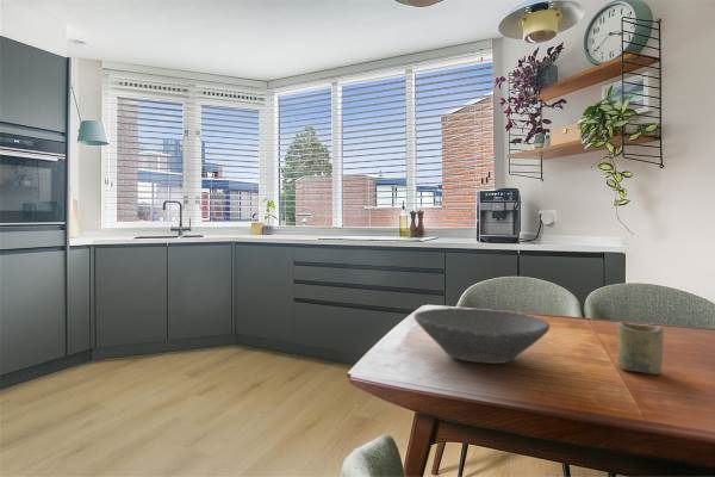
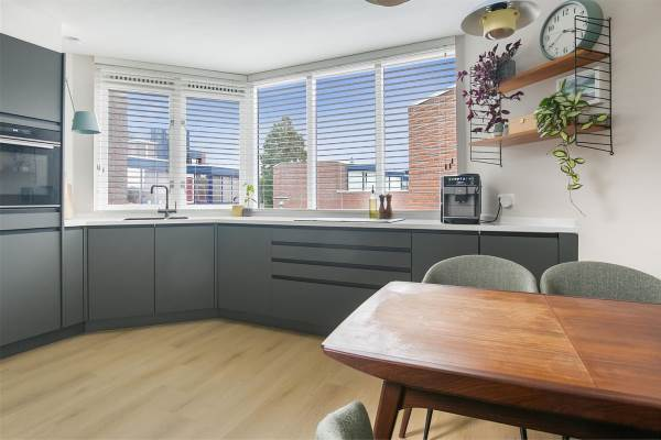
- bowl [412,306,551,365]
- cup [616,322,665,376]
